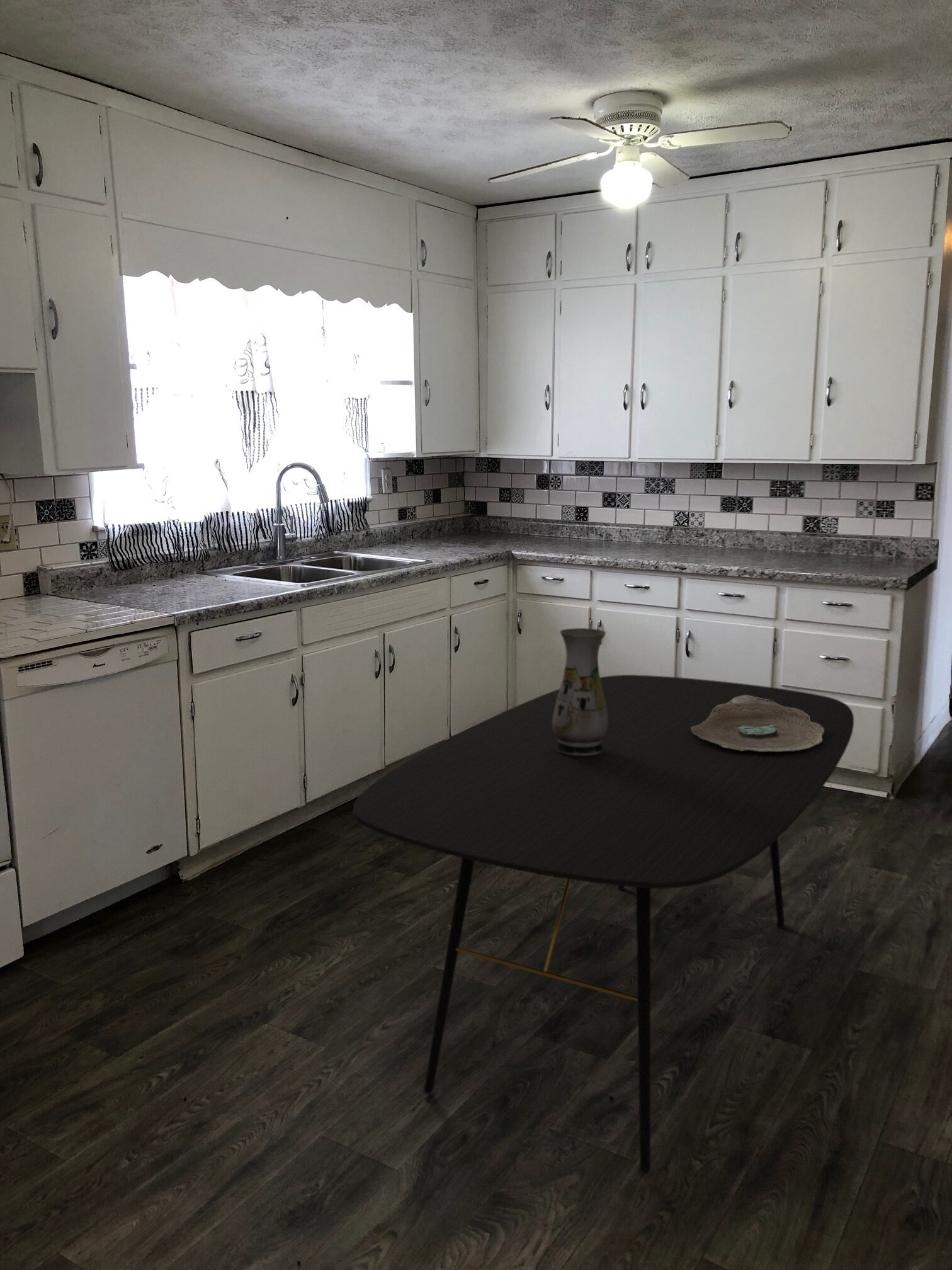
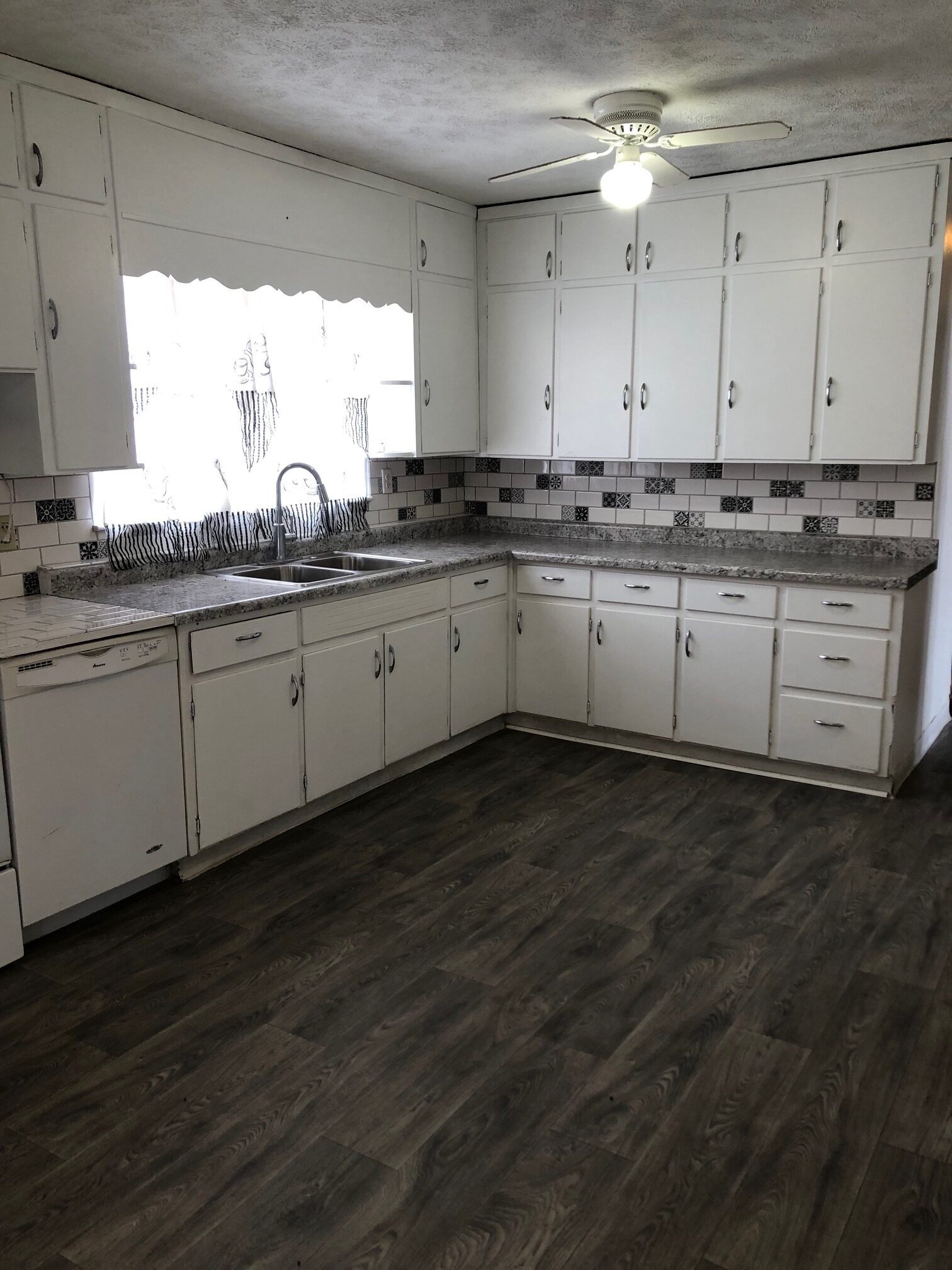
- dining table [353,674,854,1174]
- vase [552,627,608,756]
- decorative bowl [692,695,824,751]
